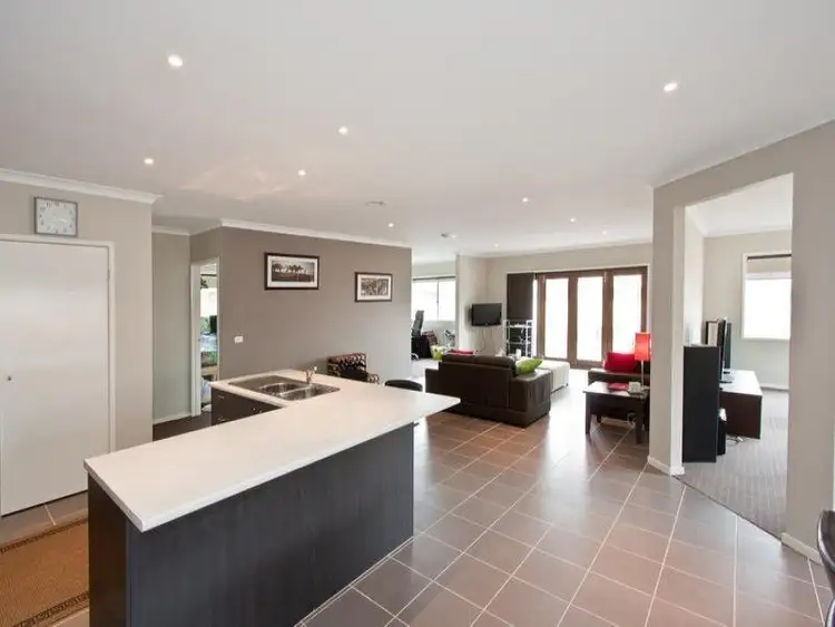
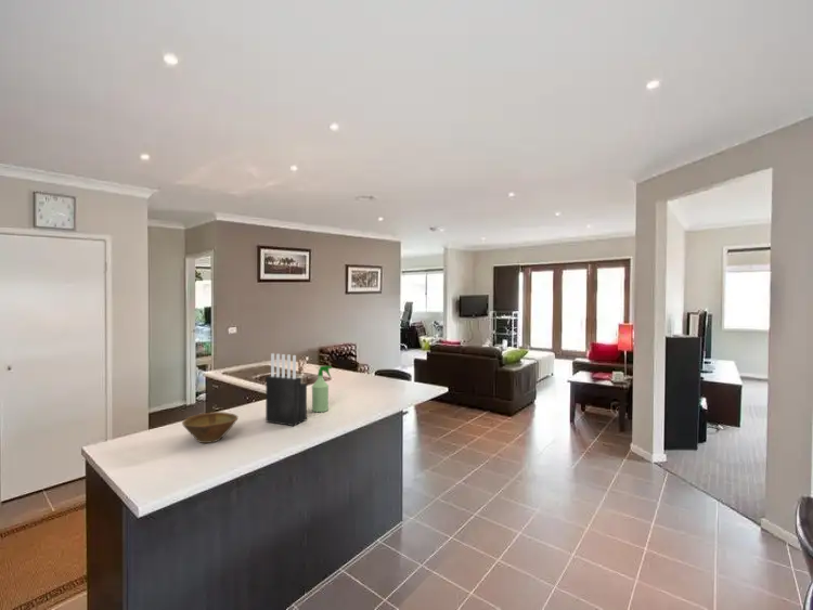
+ bowl [181,411,238,444]
+ knife block [264,352,308,427]
+ spray bottle [311,365,333,413]
